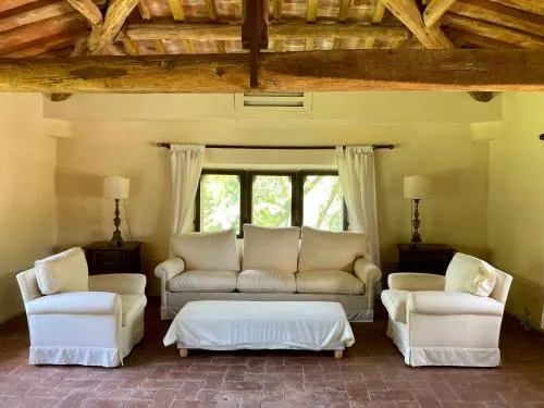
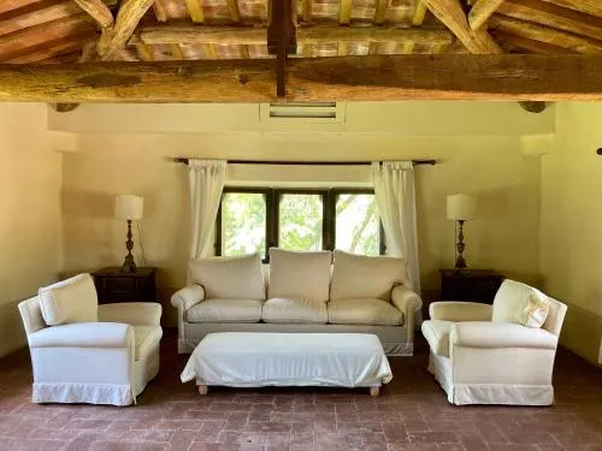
- potted plant [519,305,540,332]
